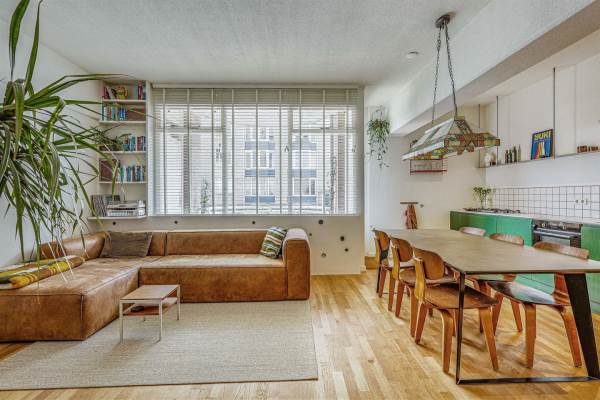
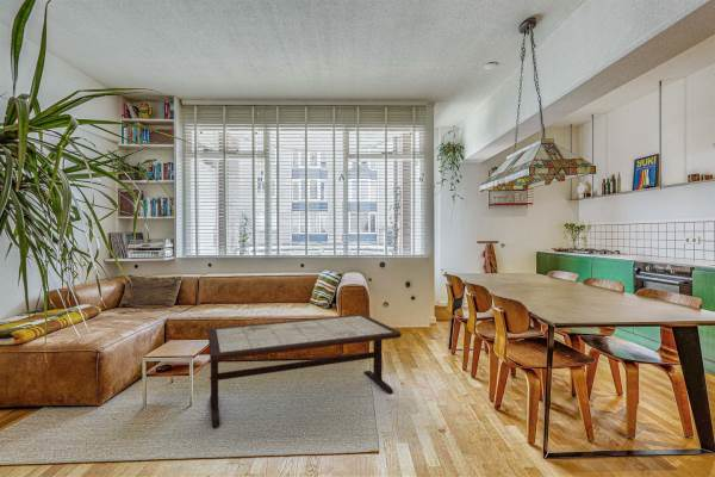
+ coffee table [207,314,403,428]
